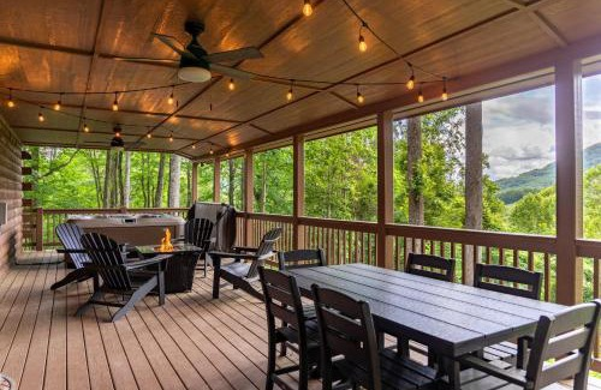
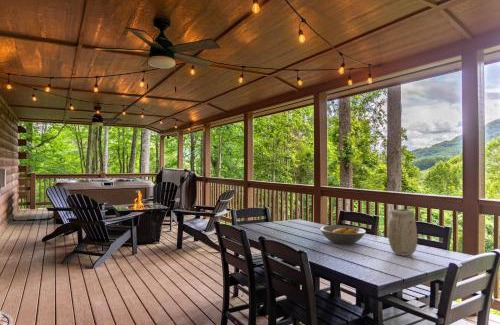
+ fruit bowl [319,224,367,245]
+ vase [387,208,418,257]
